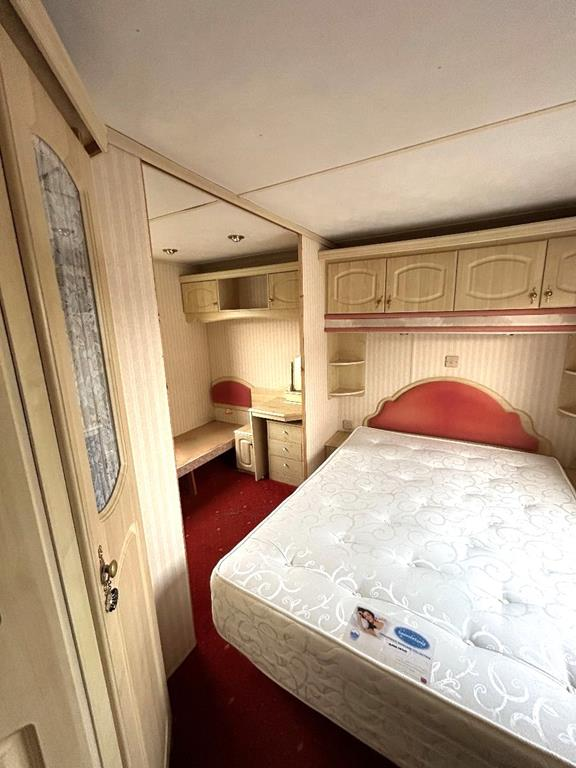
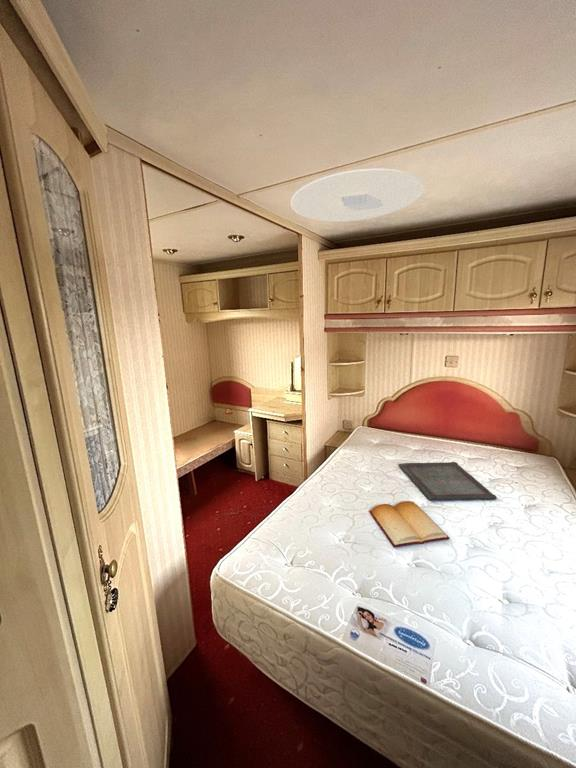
+ ceiling light [290,168,425,223]
+ serving tray [398,461,498,502]
+ bible [368,500,451,548]
